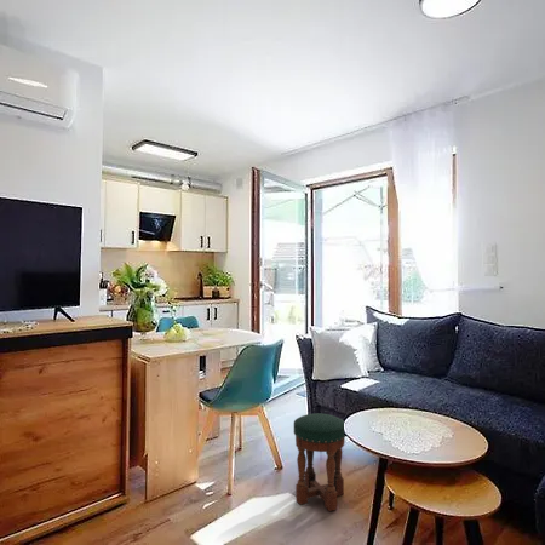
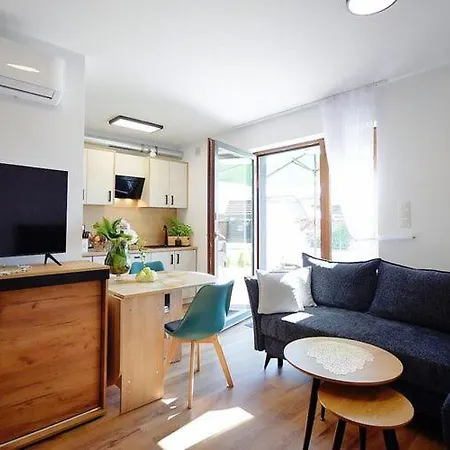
- stool [293,412,346,512]
